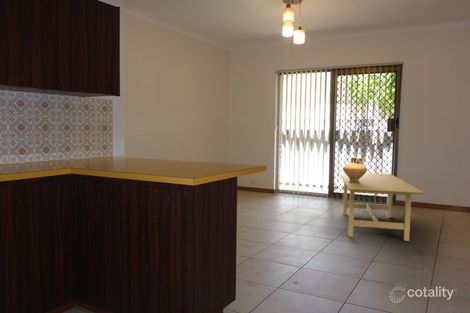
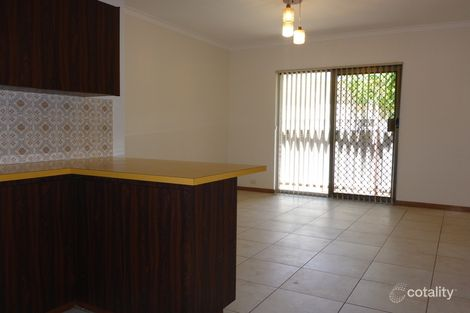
- ceramic jug [342,156,368,183]
- dining table [339,171,426,242]
